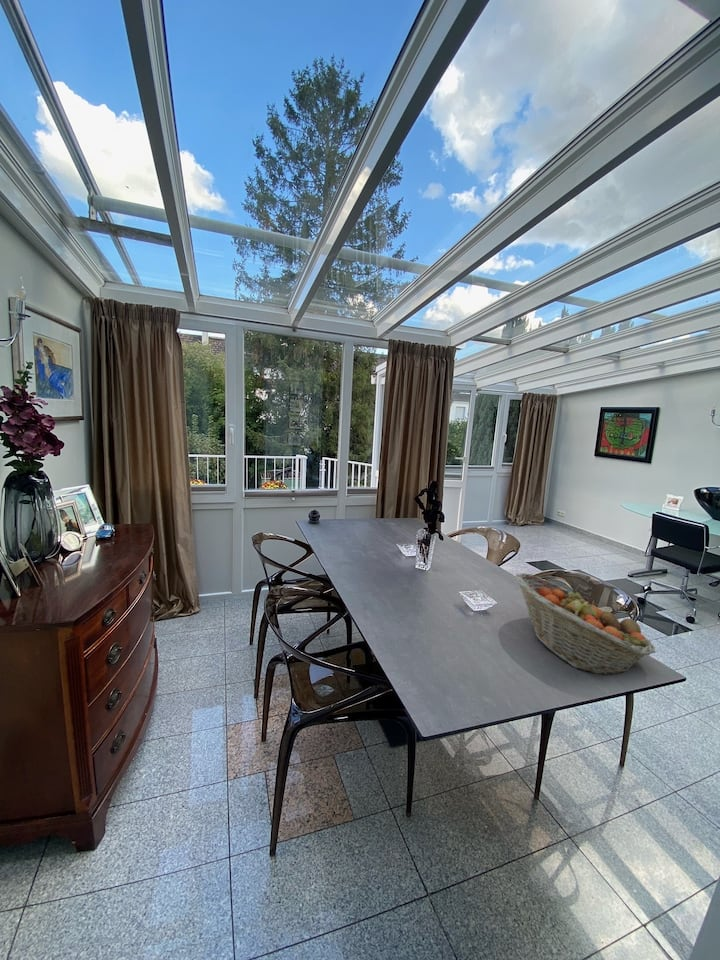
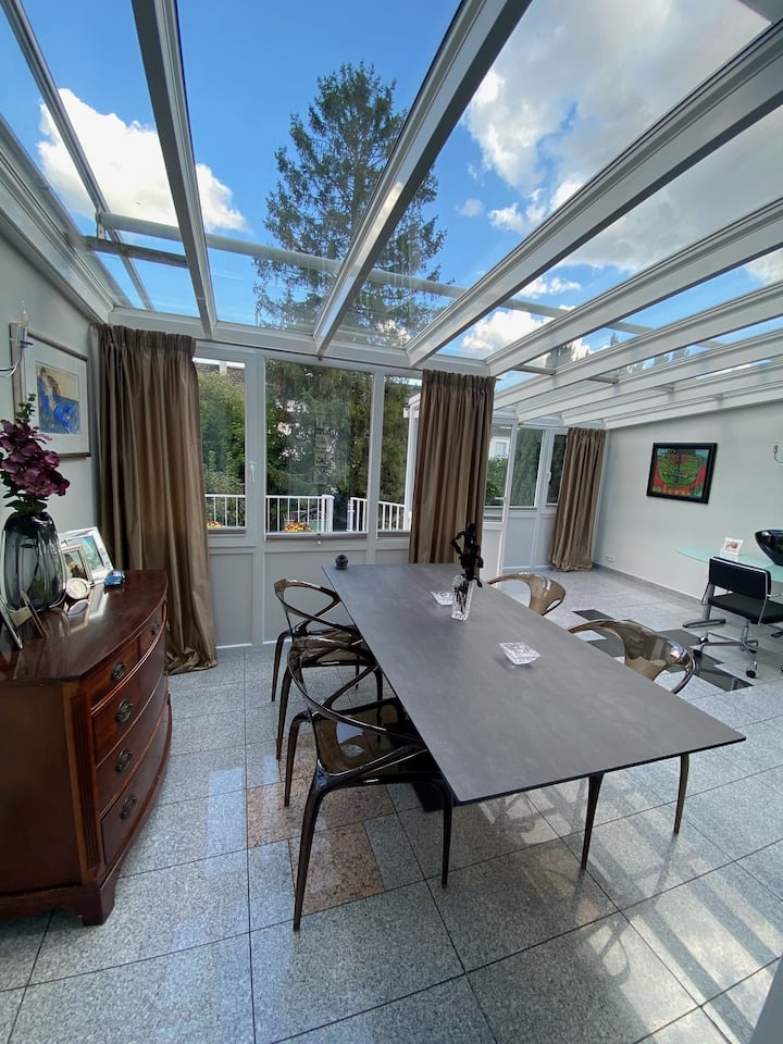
- fruit basket [514,572,657,676]
